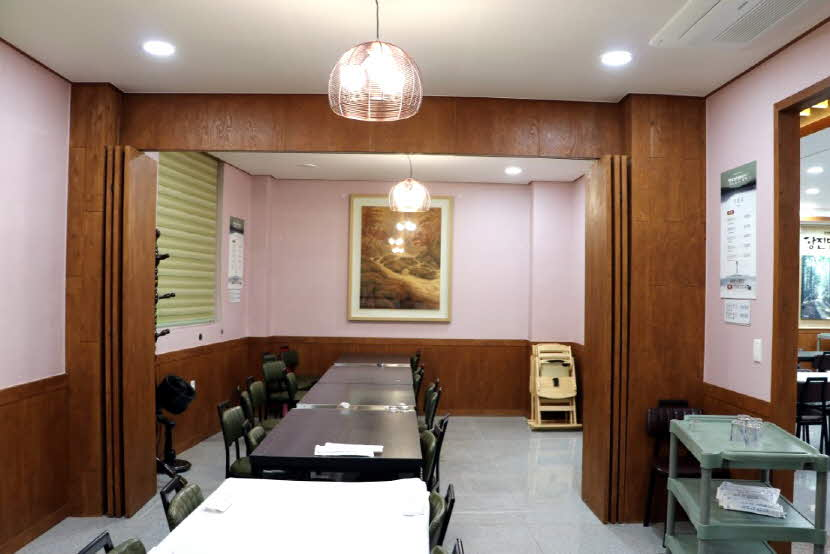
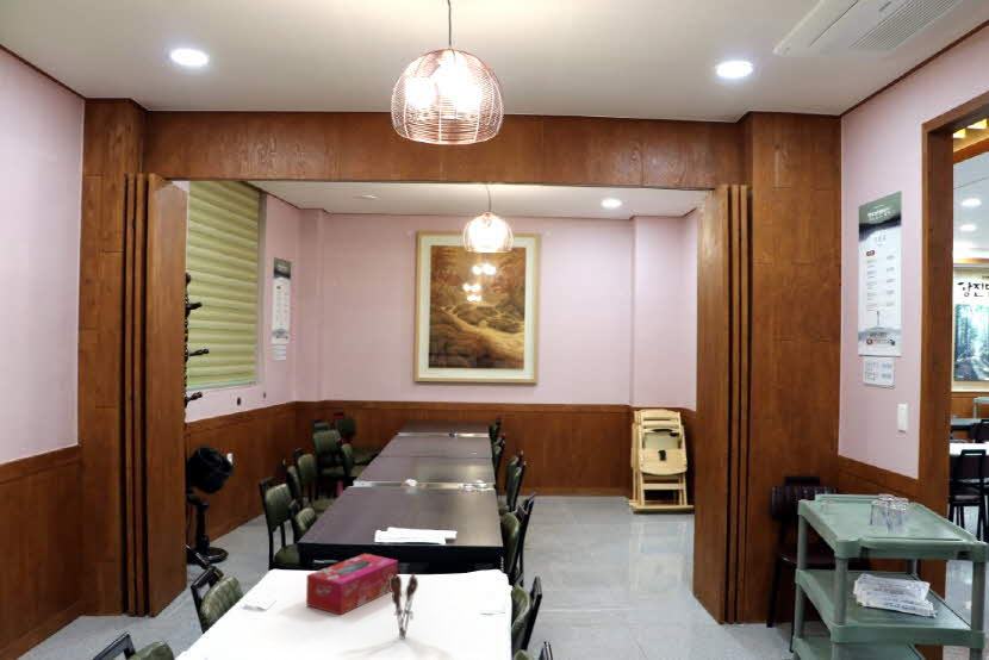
+ utensil holder [390,572,419,640]
+ tissue box [305,553,399,616]
